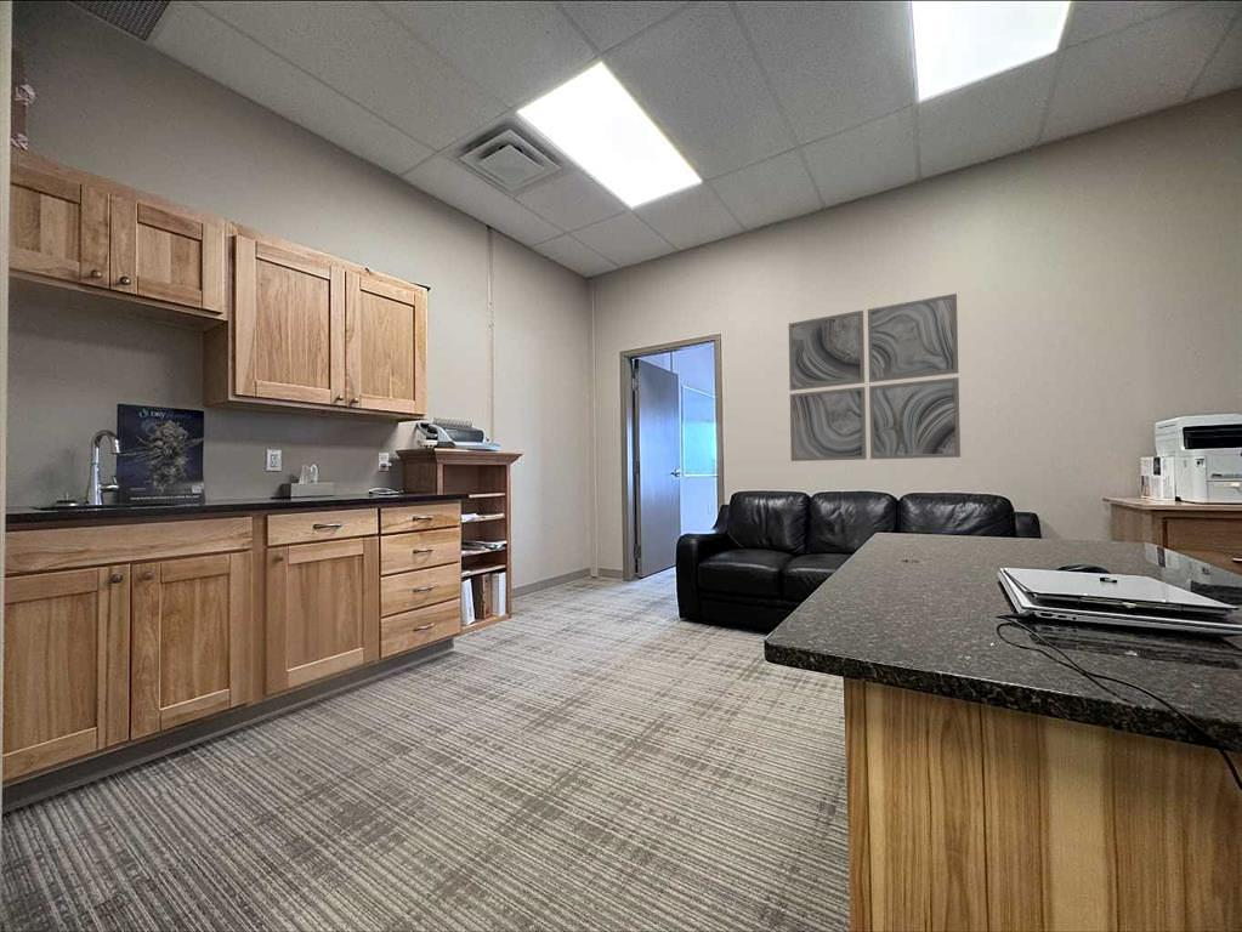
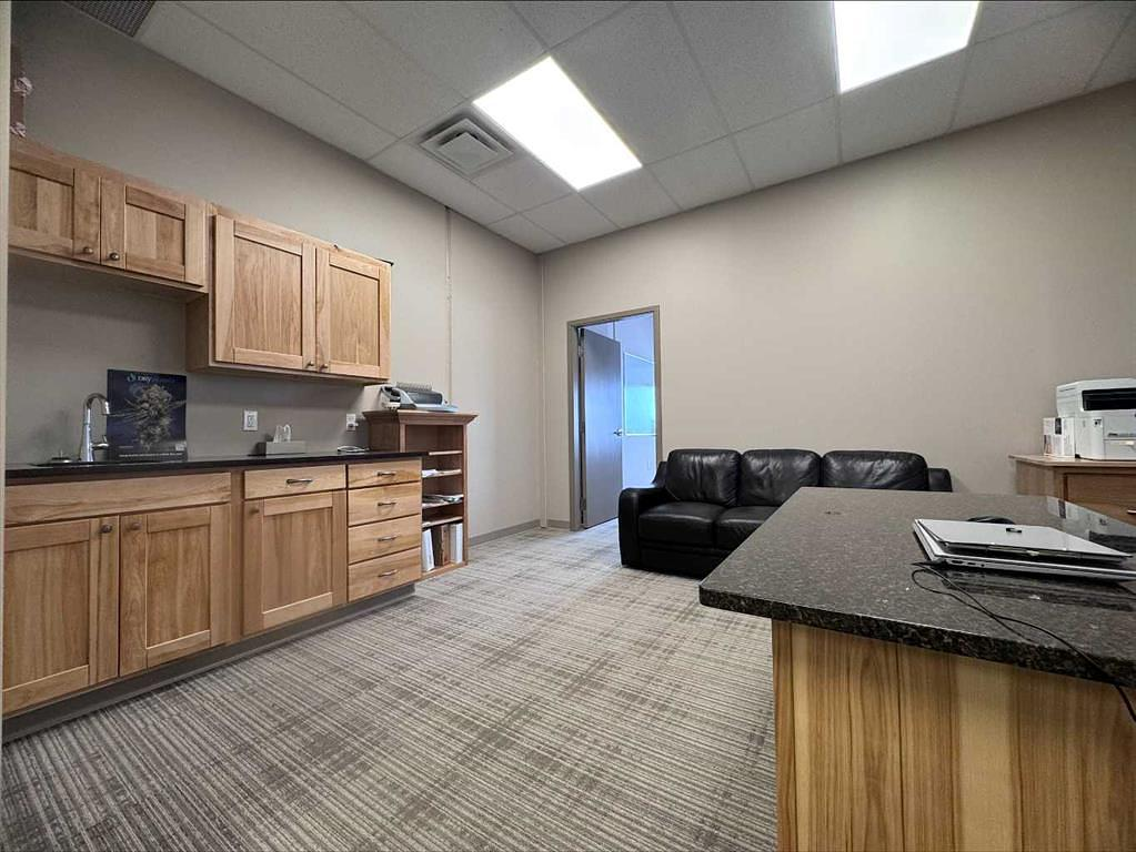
- wall art [788,292,962,462]
